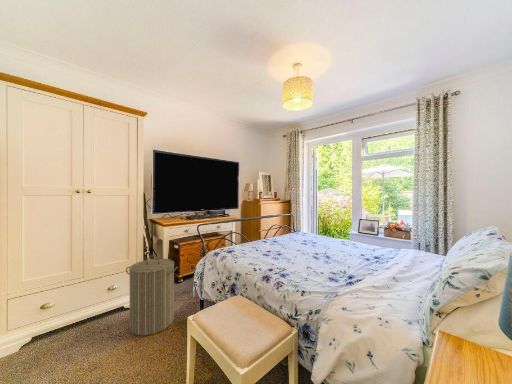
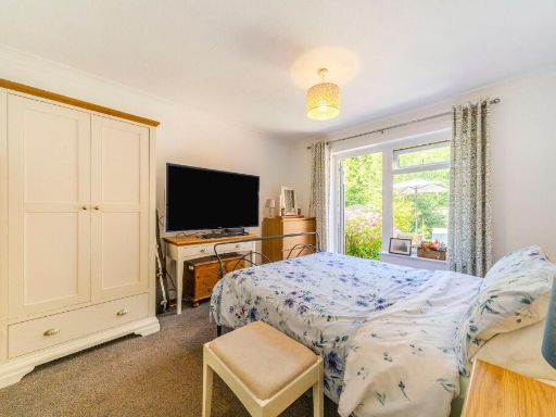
- laundry hamper [125,254,179,337]
